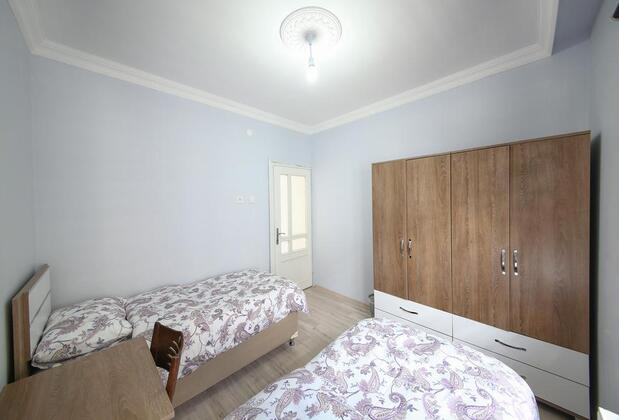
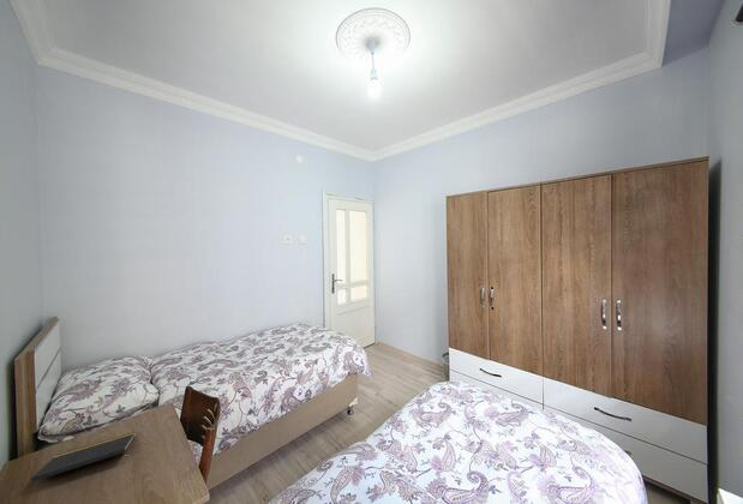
+ notepad [30,431,137,484]
